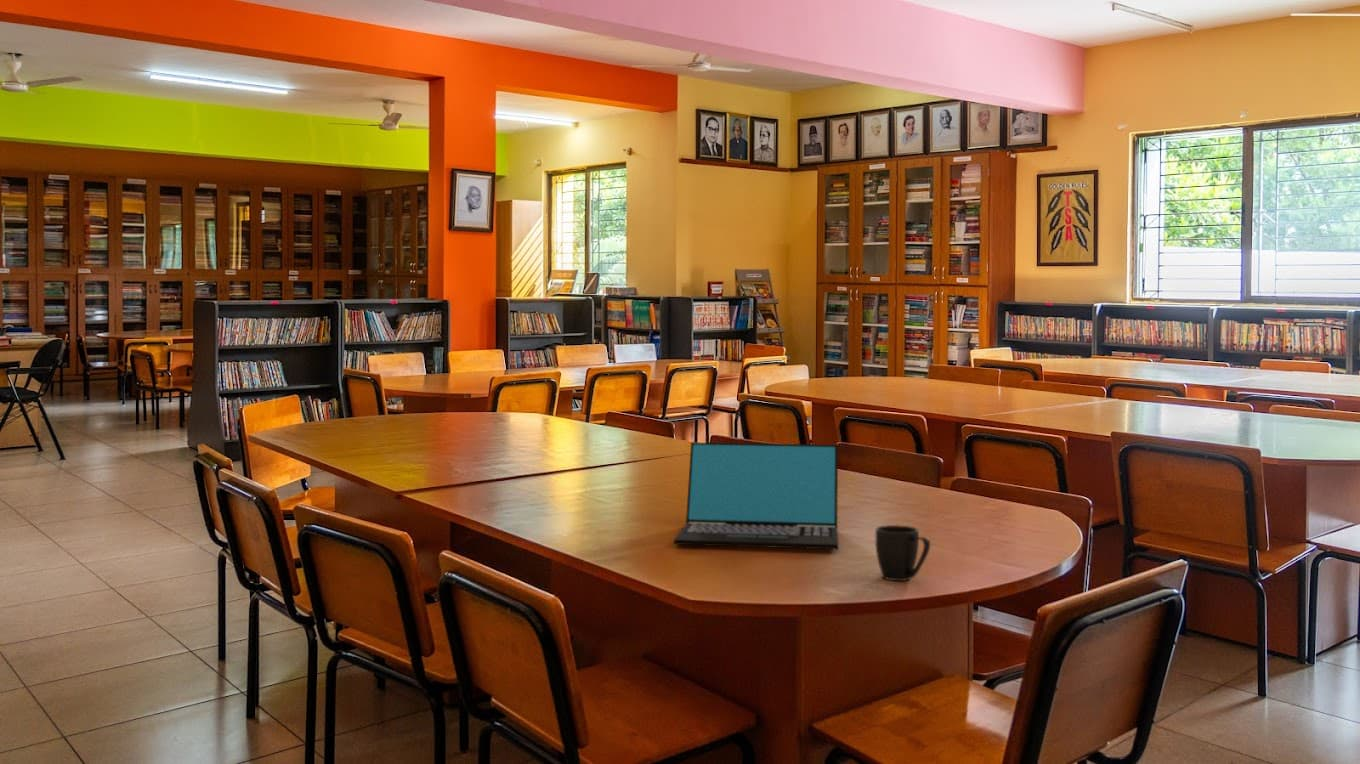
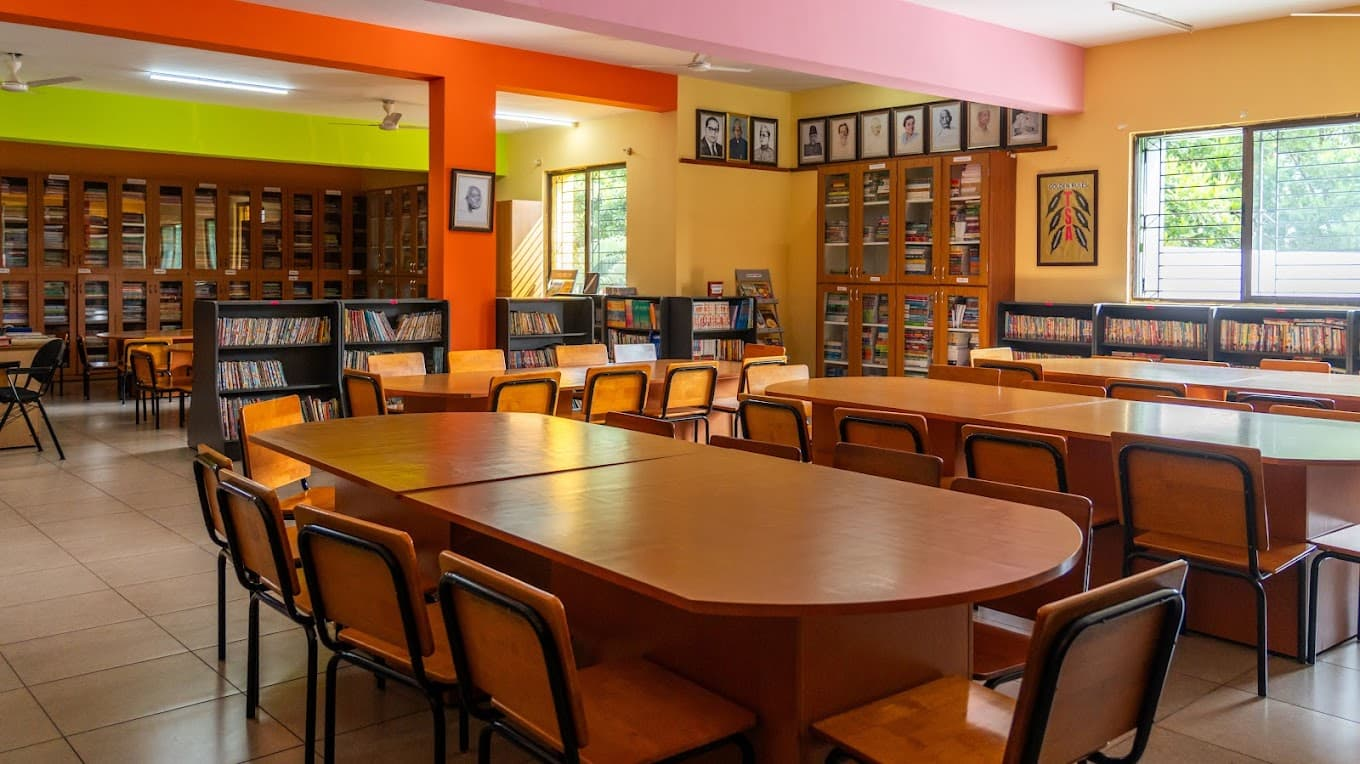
- mug [875,524,931,582]
- laptop [673,441,839,550]
